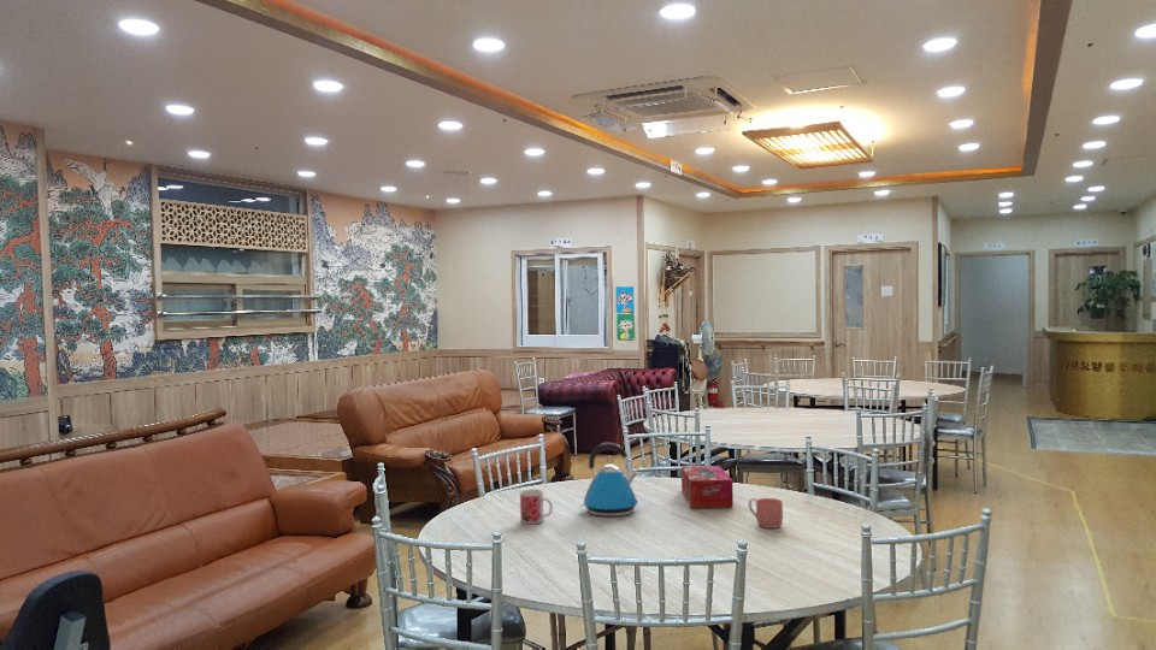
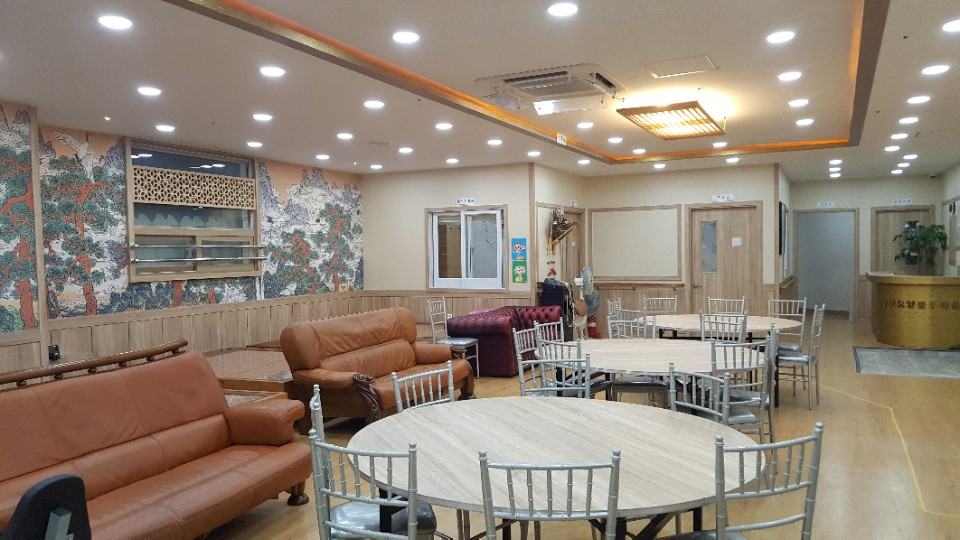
- mug [519,488,554,525]
- kettle [578,442,639,518]
- mug [748,497,784,530]
- tissue box [680,465,735,509]
